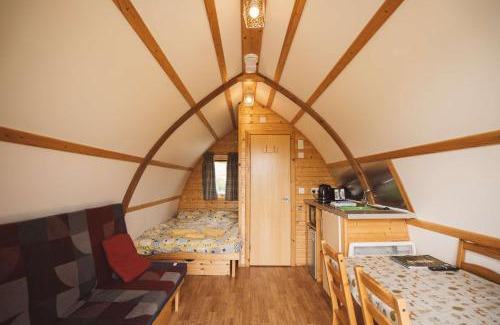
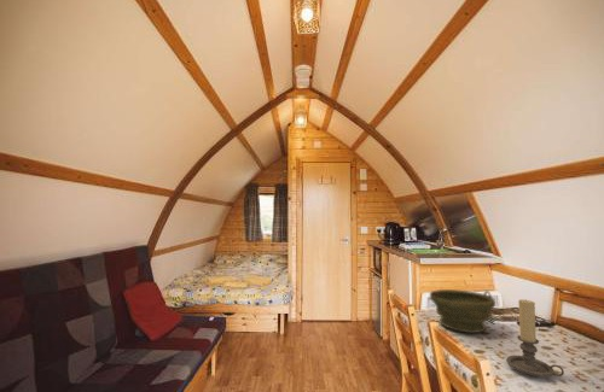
+ candle holder [505,298,565,379]
+ bowl [429,288,496,334]
